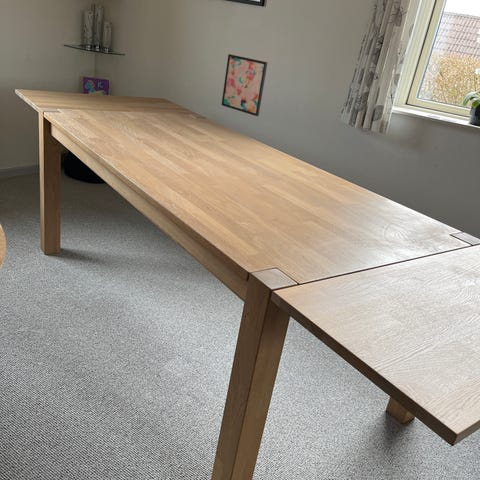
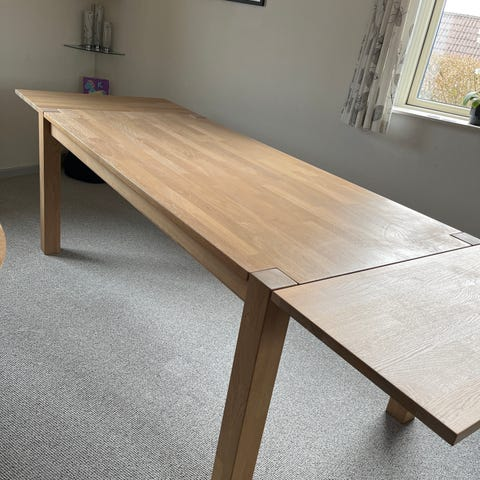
- wall art [221,53,268,117]
